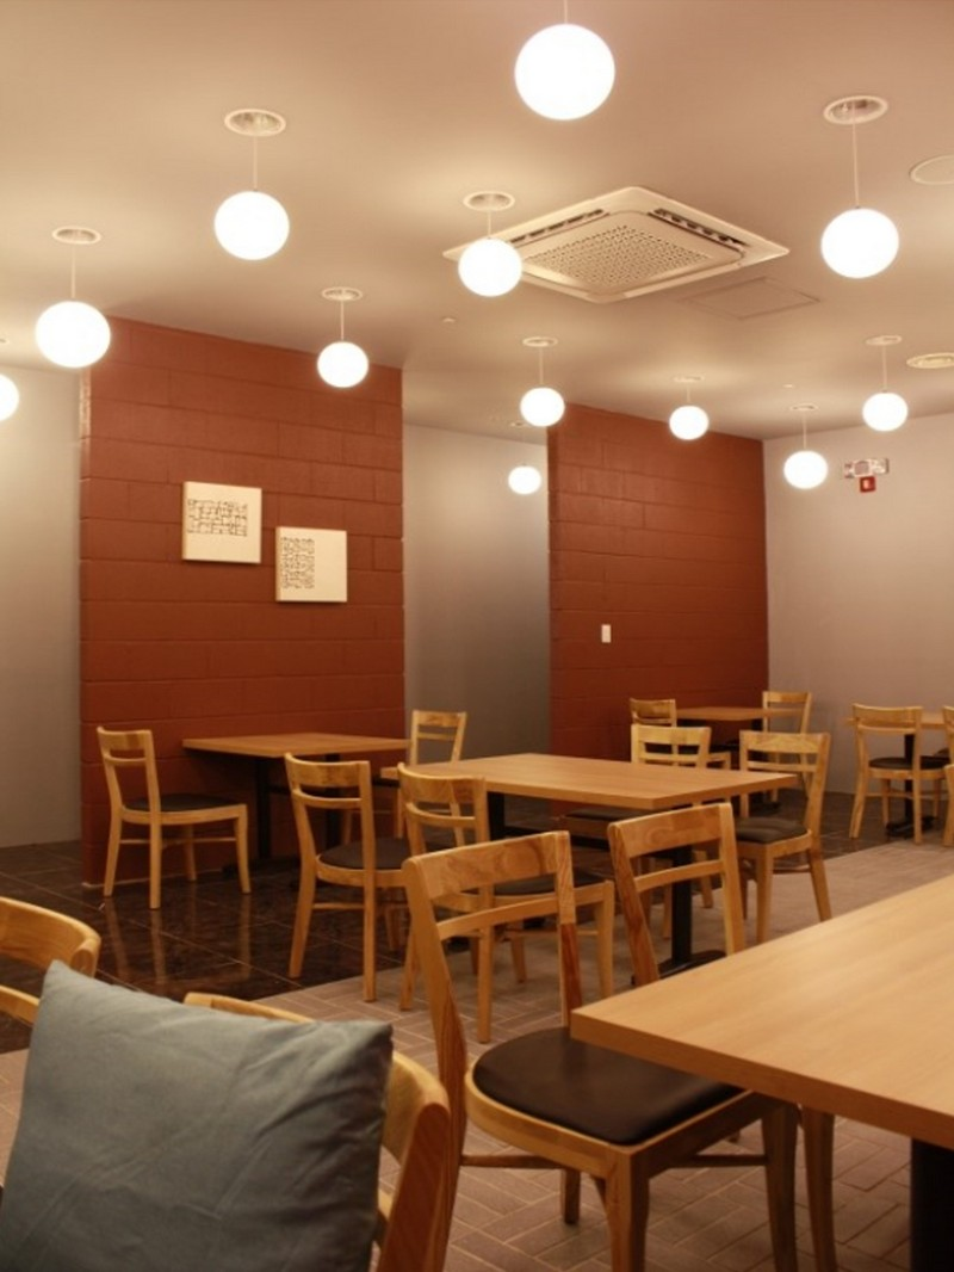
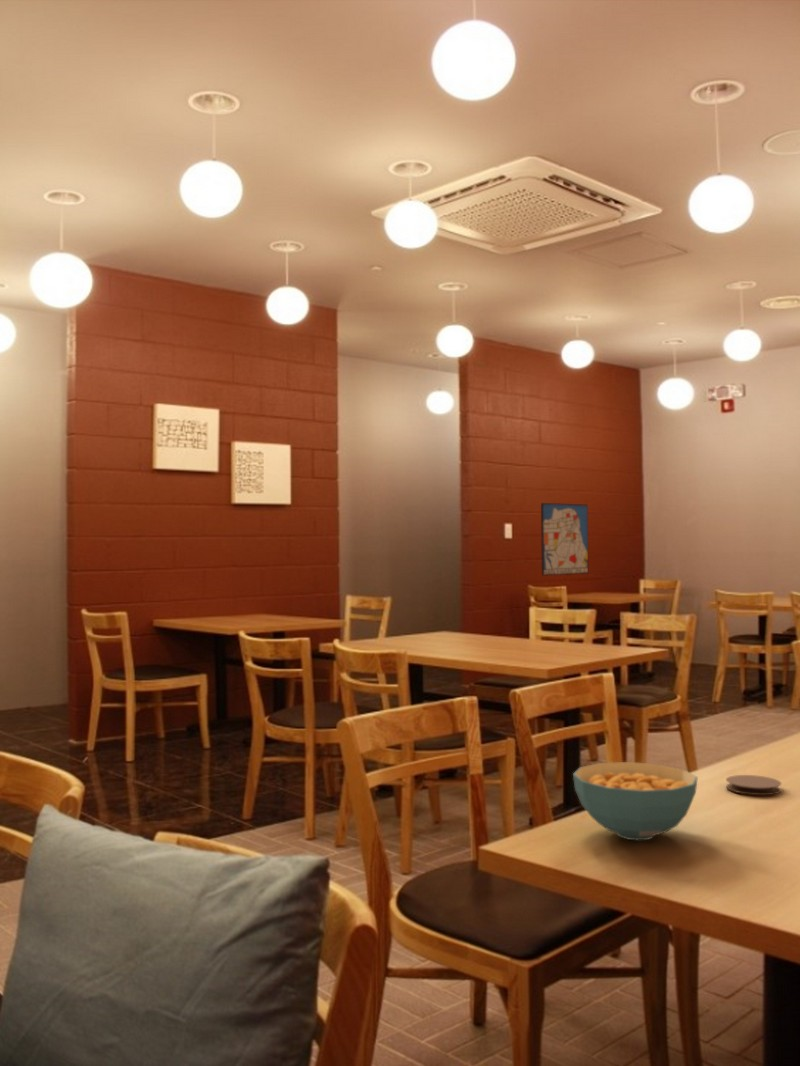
+ cereal bowl [572,761,699,841]
+ wall art [540,502,589,576]
+ coaster [725,774,782,796]
